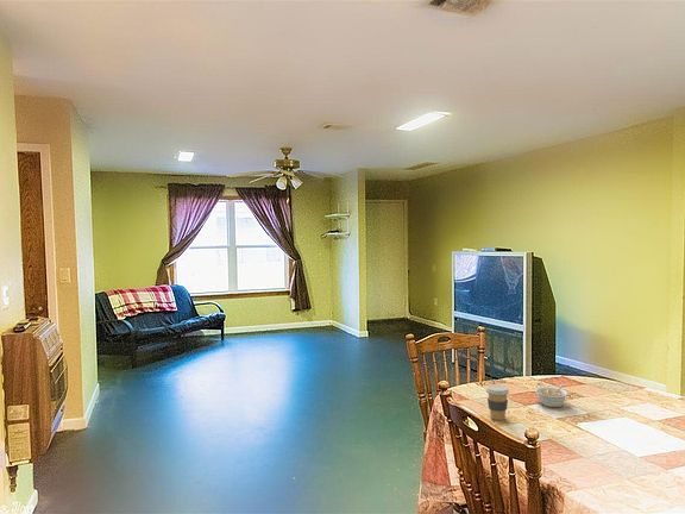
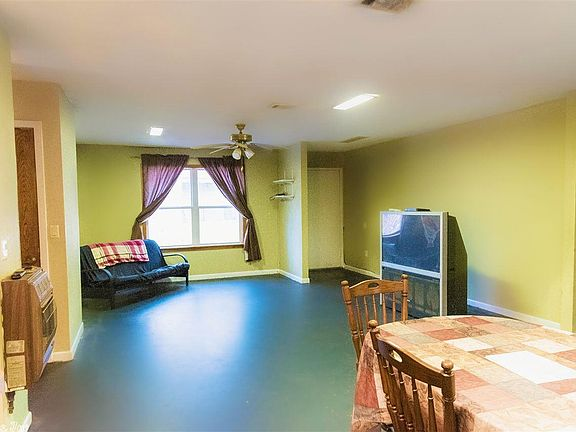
- legume [534,383,570,408]
- coffee cup [485,384,510,421]
